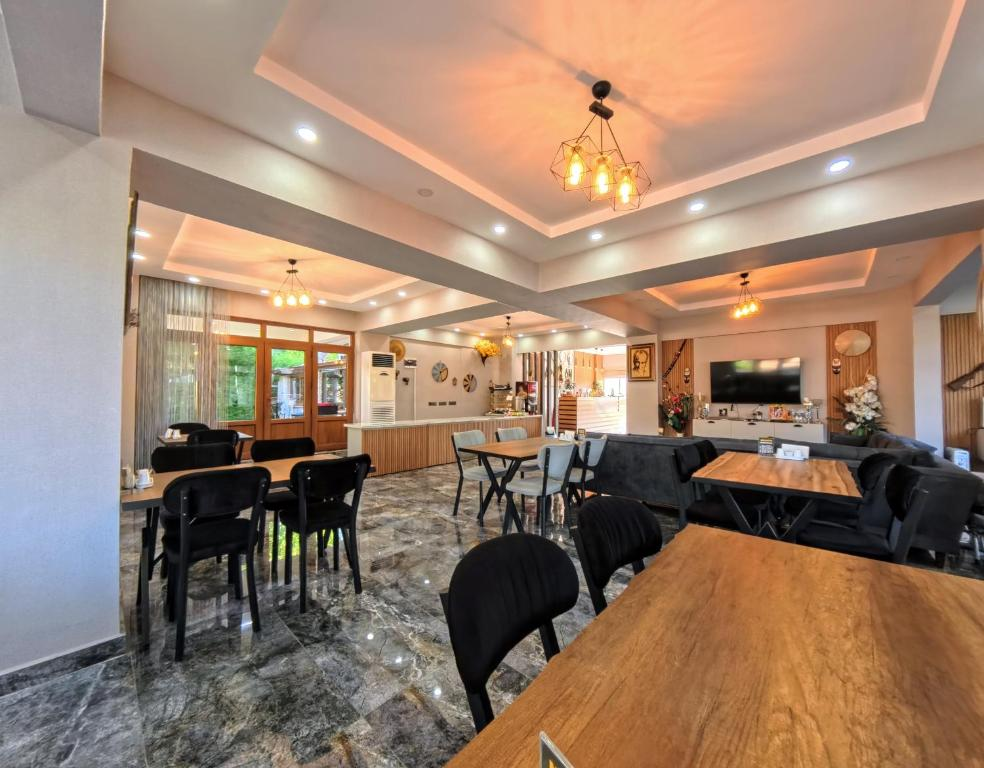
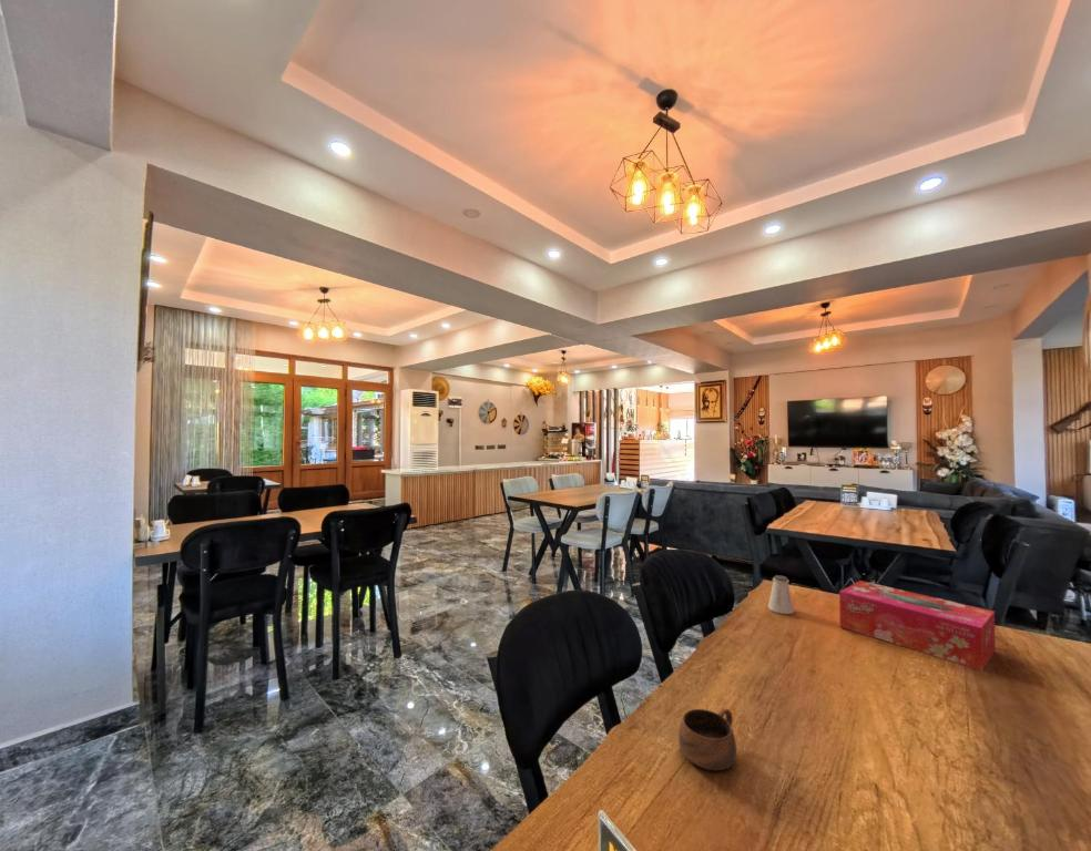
+ saltshaker [767,574,795,615]
+ cup [677,707,737,771]
+ tissue box [838,580,997,671]
